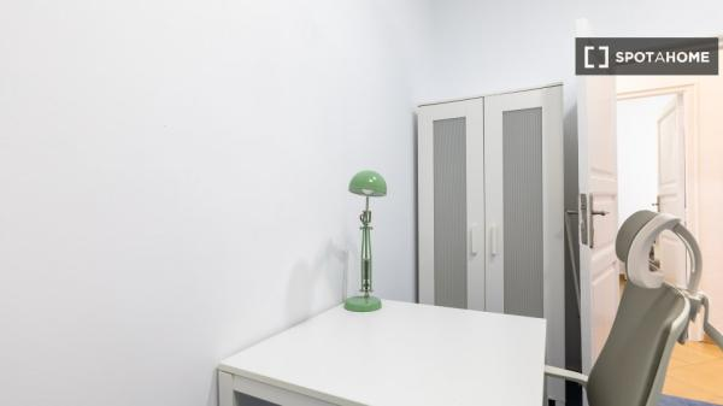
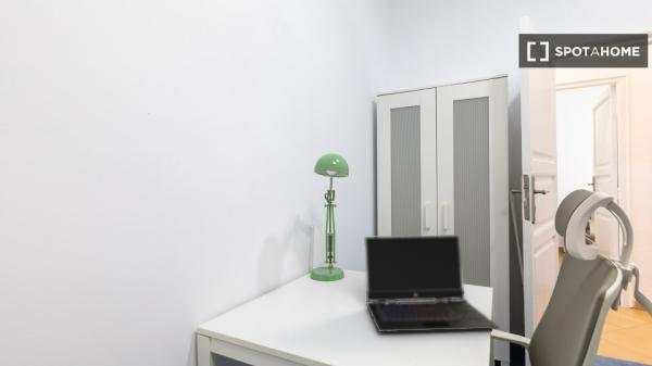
+ laptop computer [363,234,500,333]
